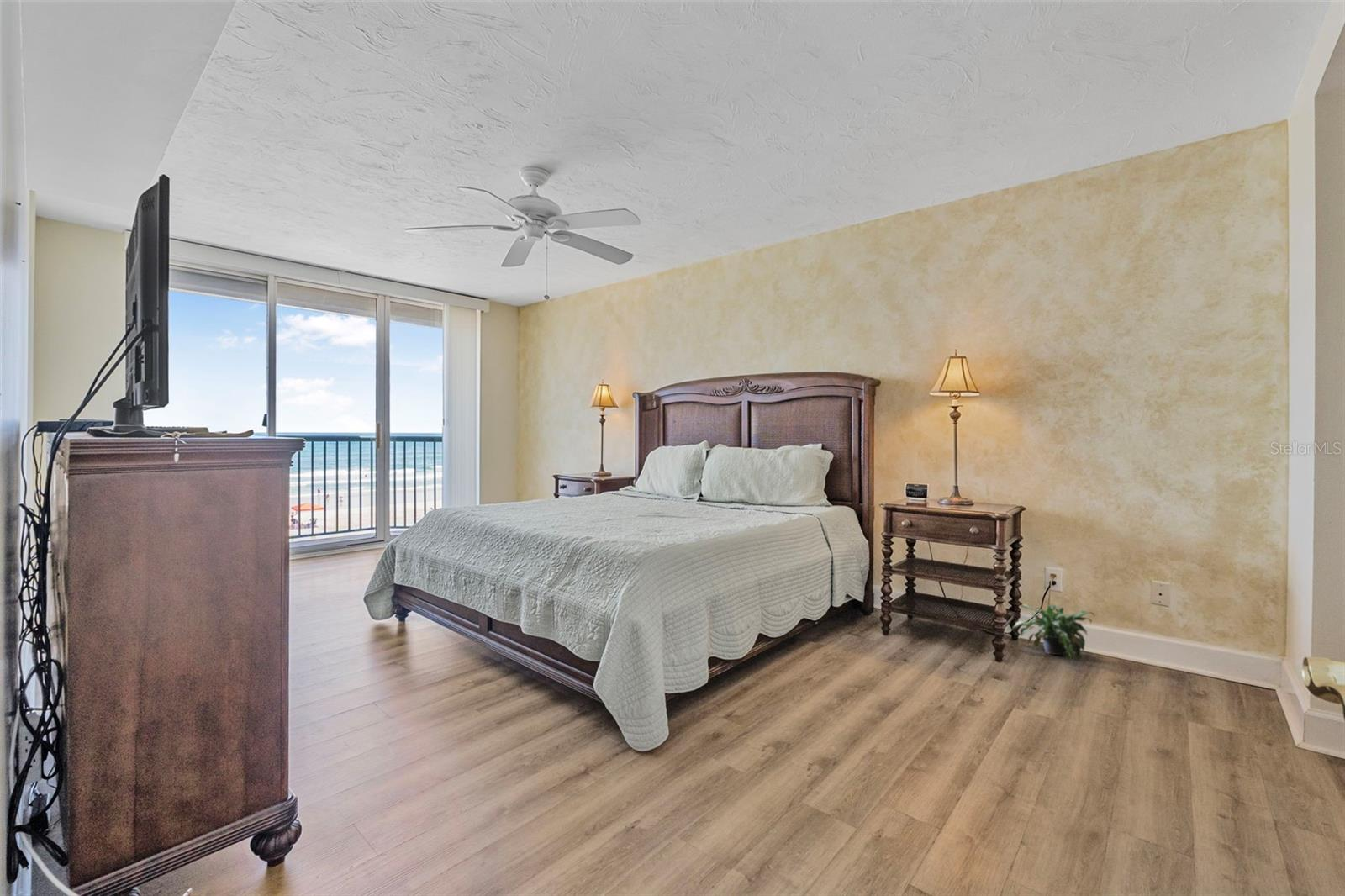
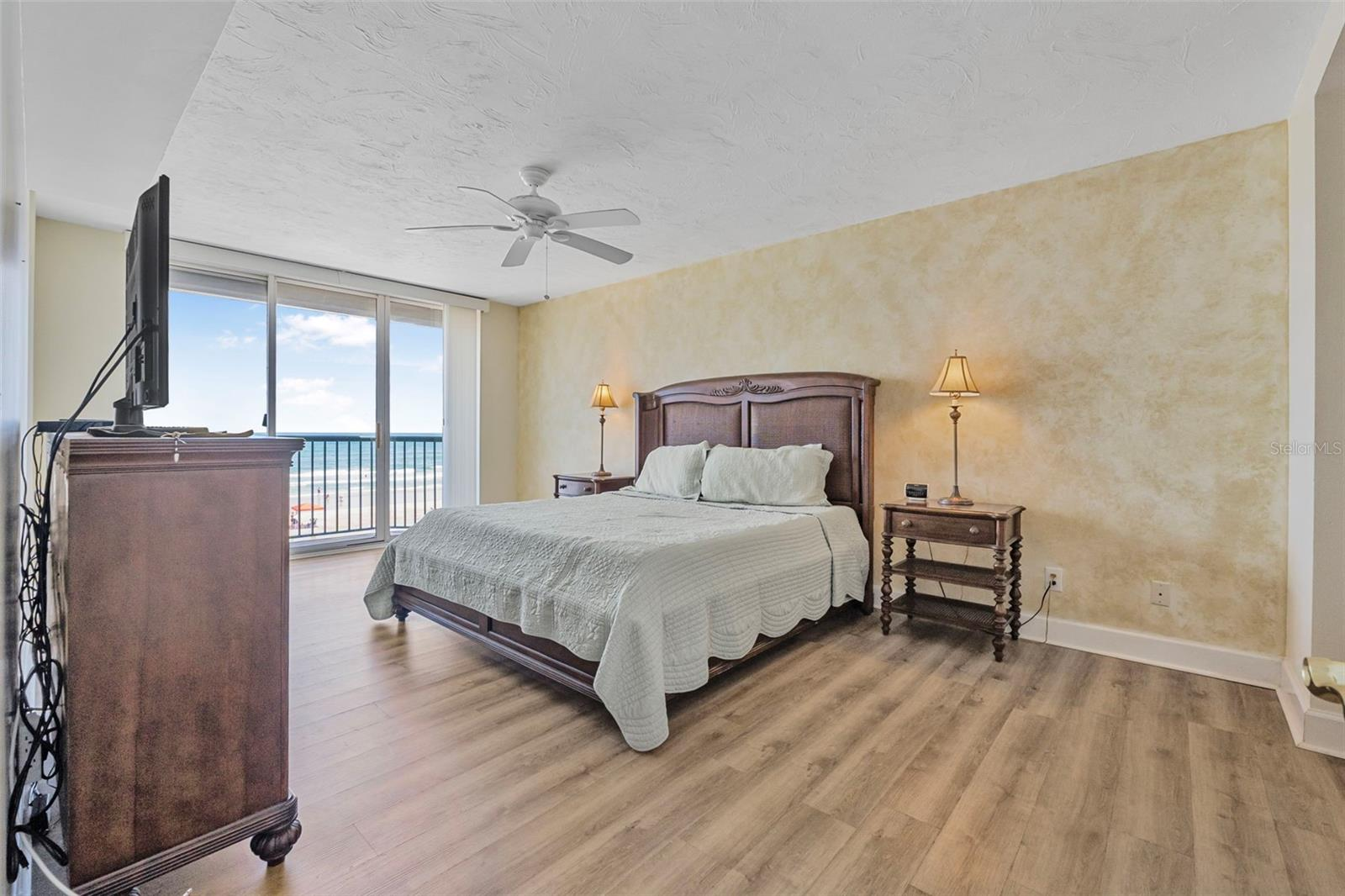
- potted plant [1012,603,1096,661]
